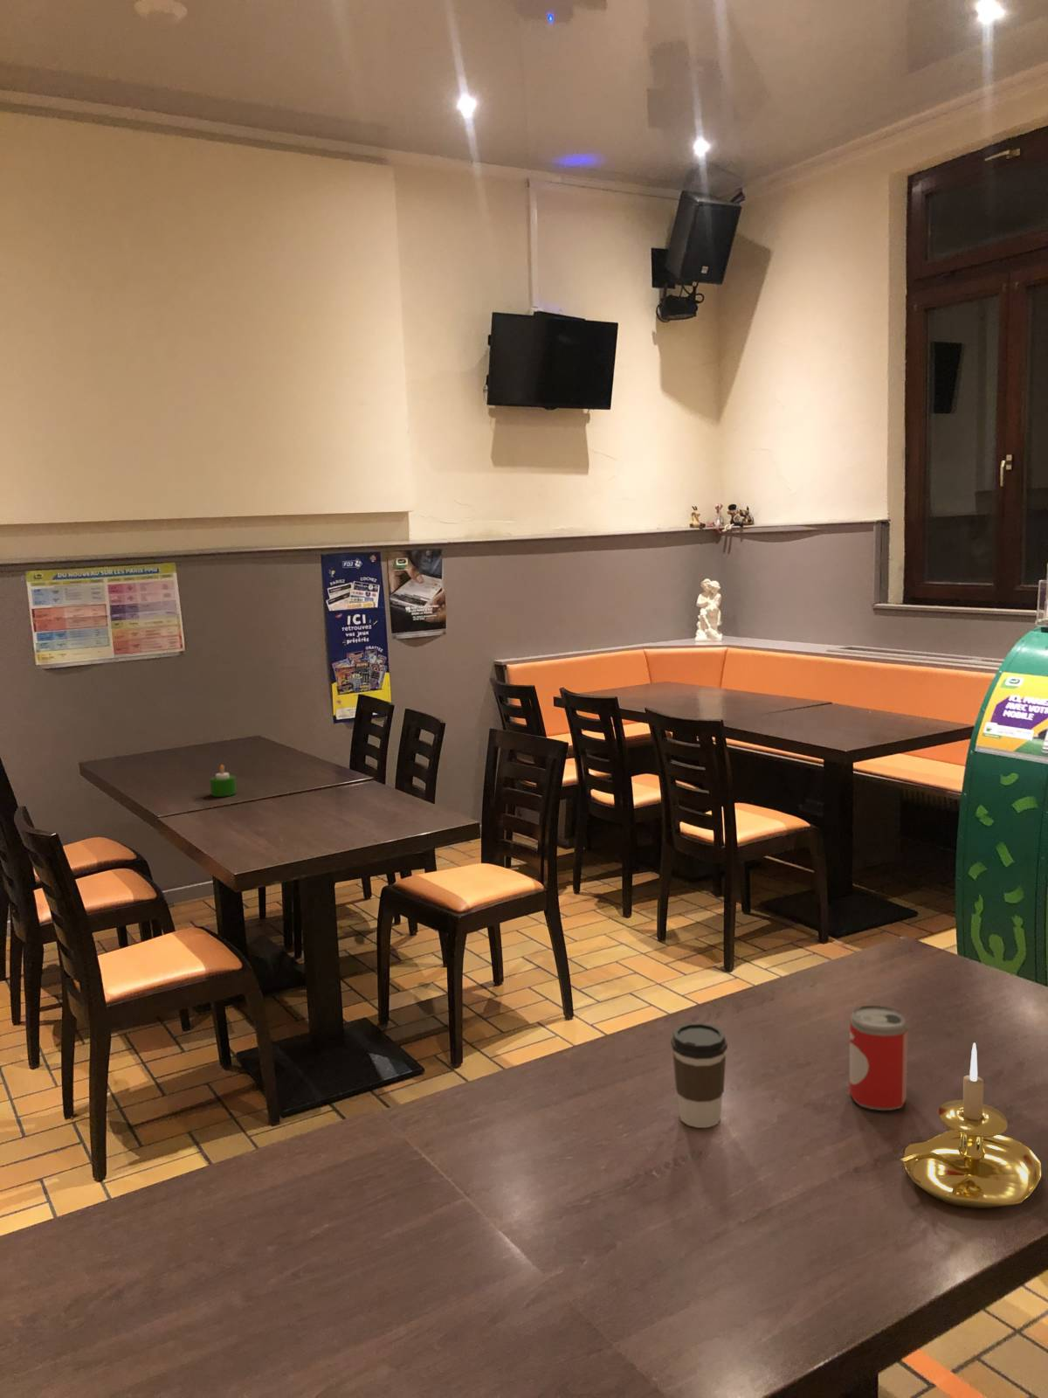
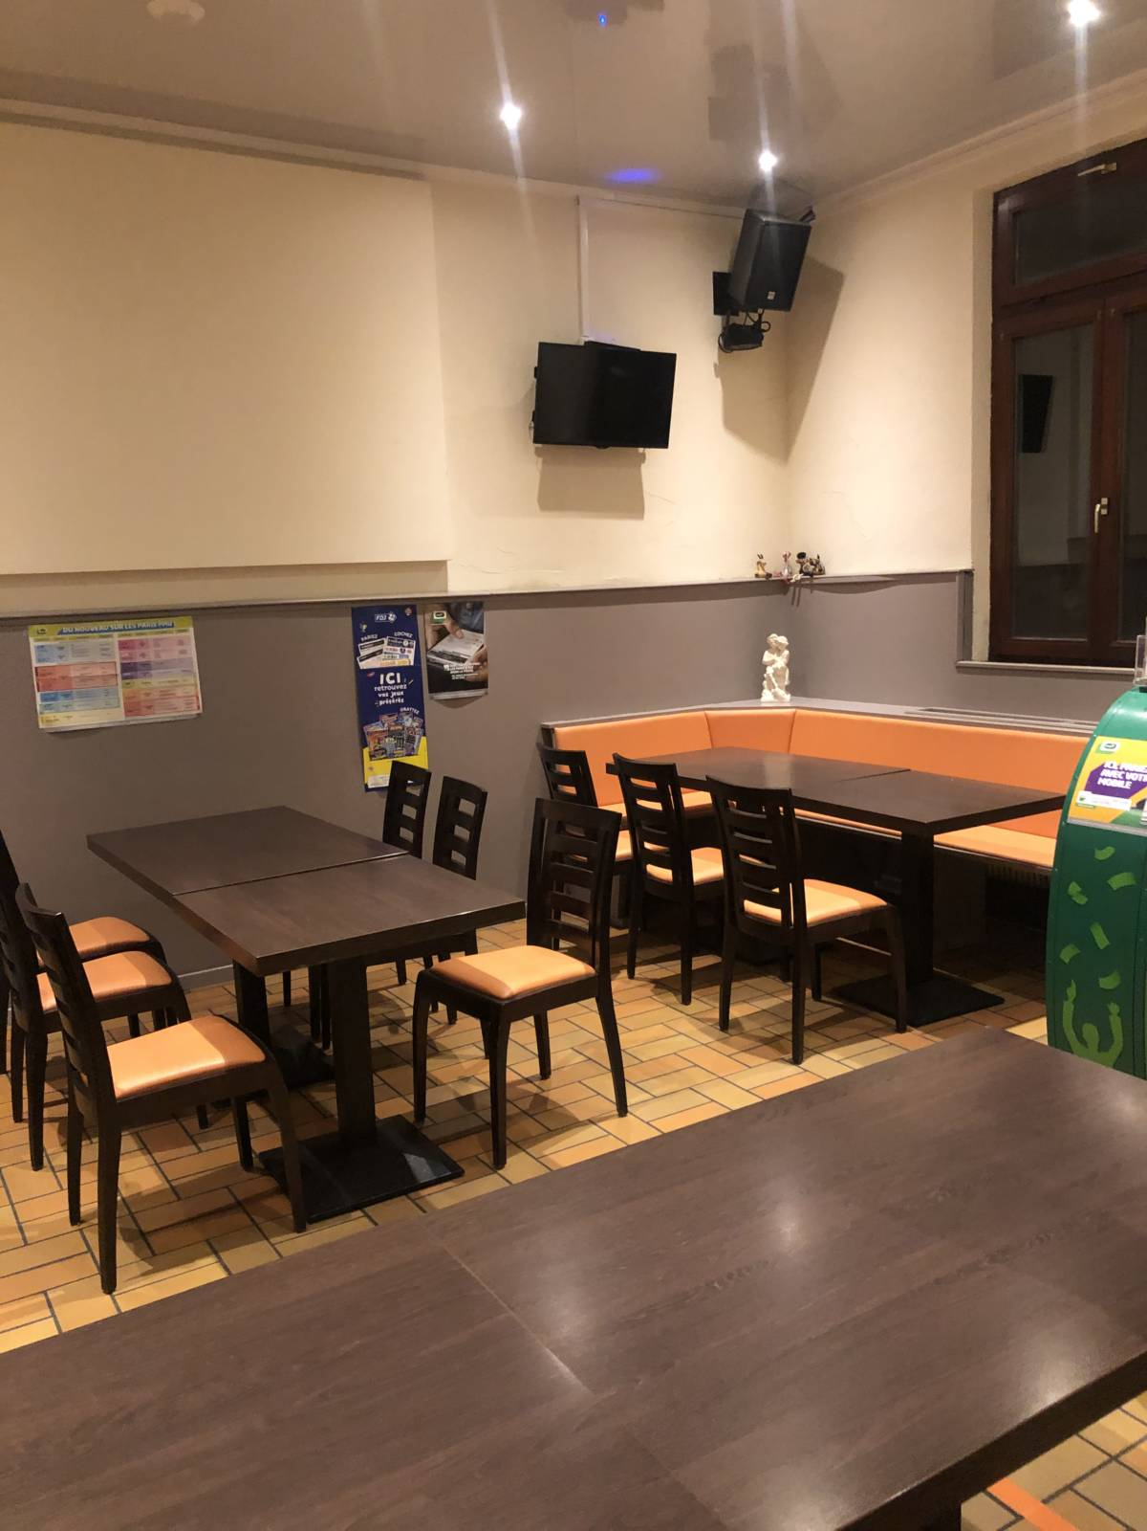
- candle holder [898,1042,1041,1210]
- coffee cup [669,1022,729,1129]
- candle [209,764,238,798]
- beer can [849,1005,908,1112]
